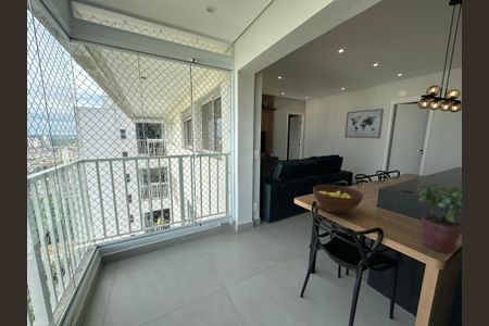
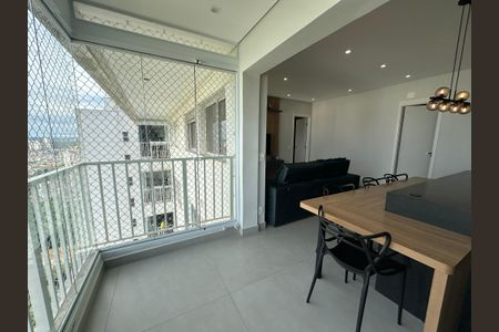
- wall art [344,108,385,139]
- fruit bowl [312,184,364,214]
- potted plant [417,183,463,254]
